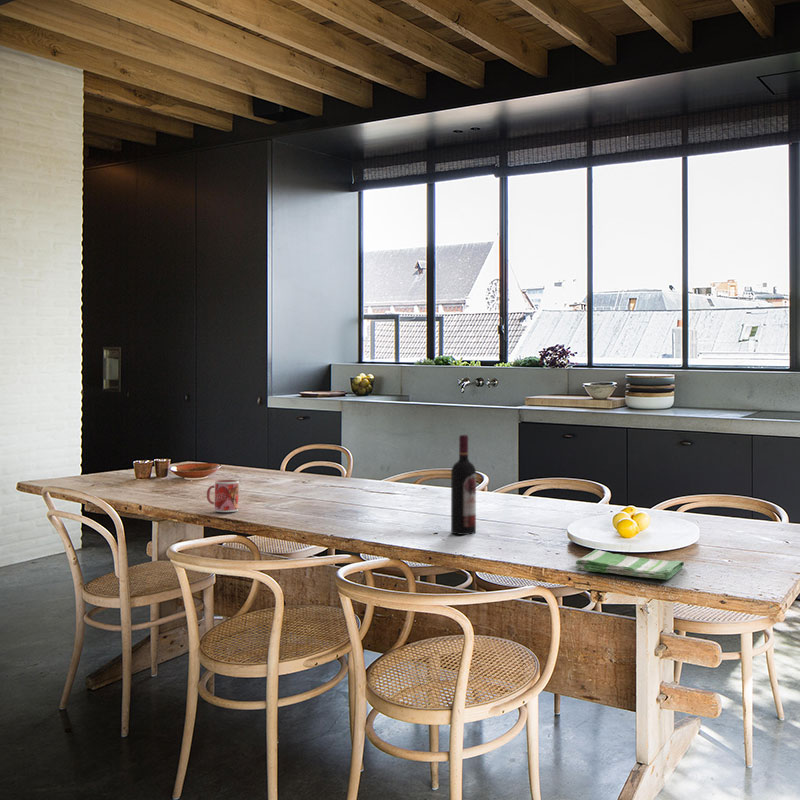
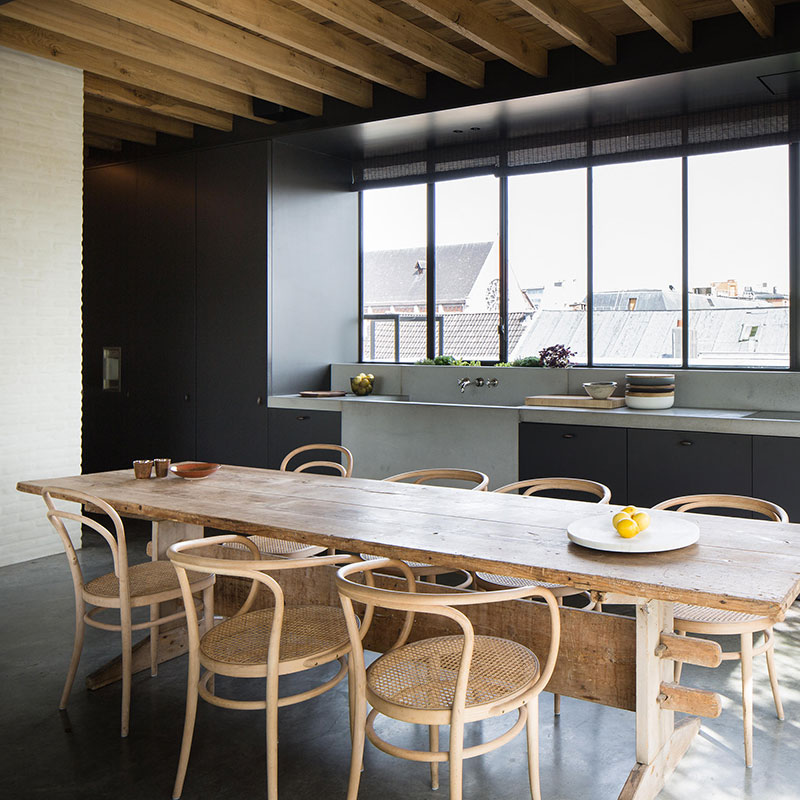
- wine bottle [450,434,477,536]
- mug [206,479,240,513]
- dish towel [574,549,685,580]
